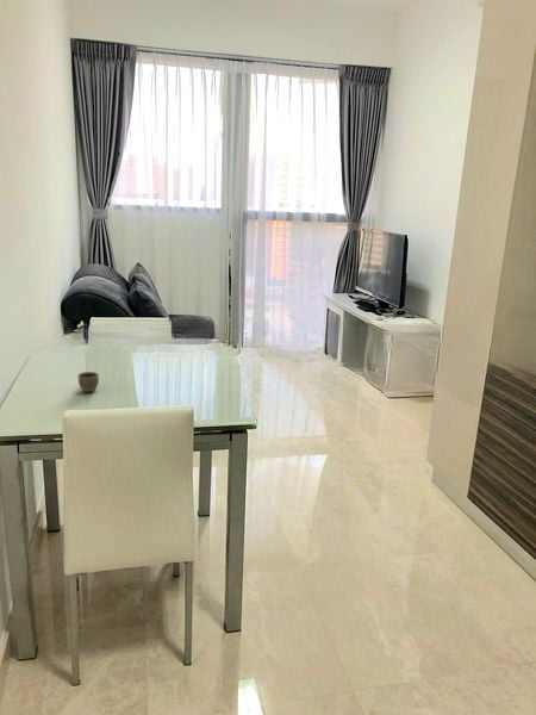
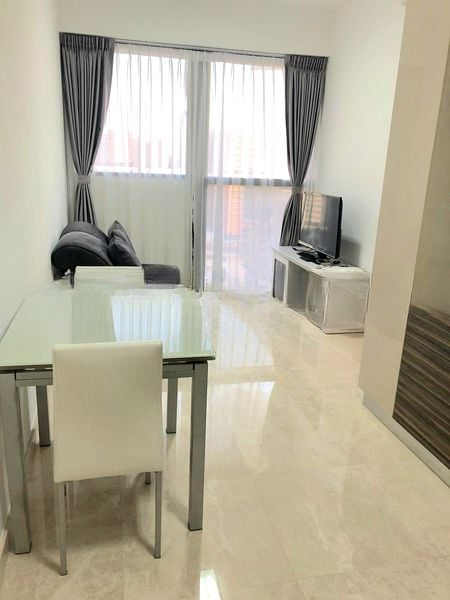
- cup [76,371,100,393]
